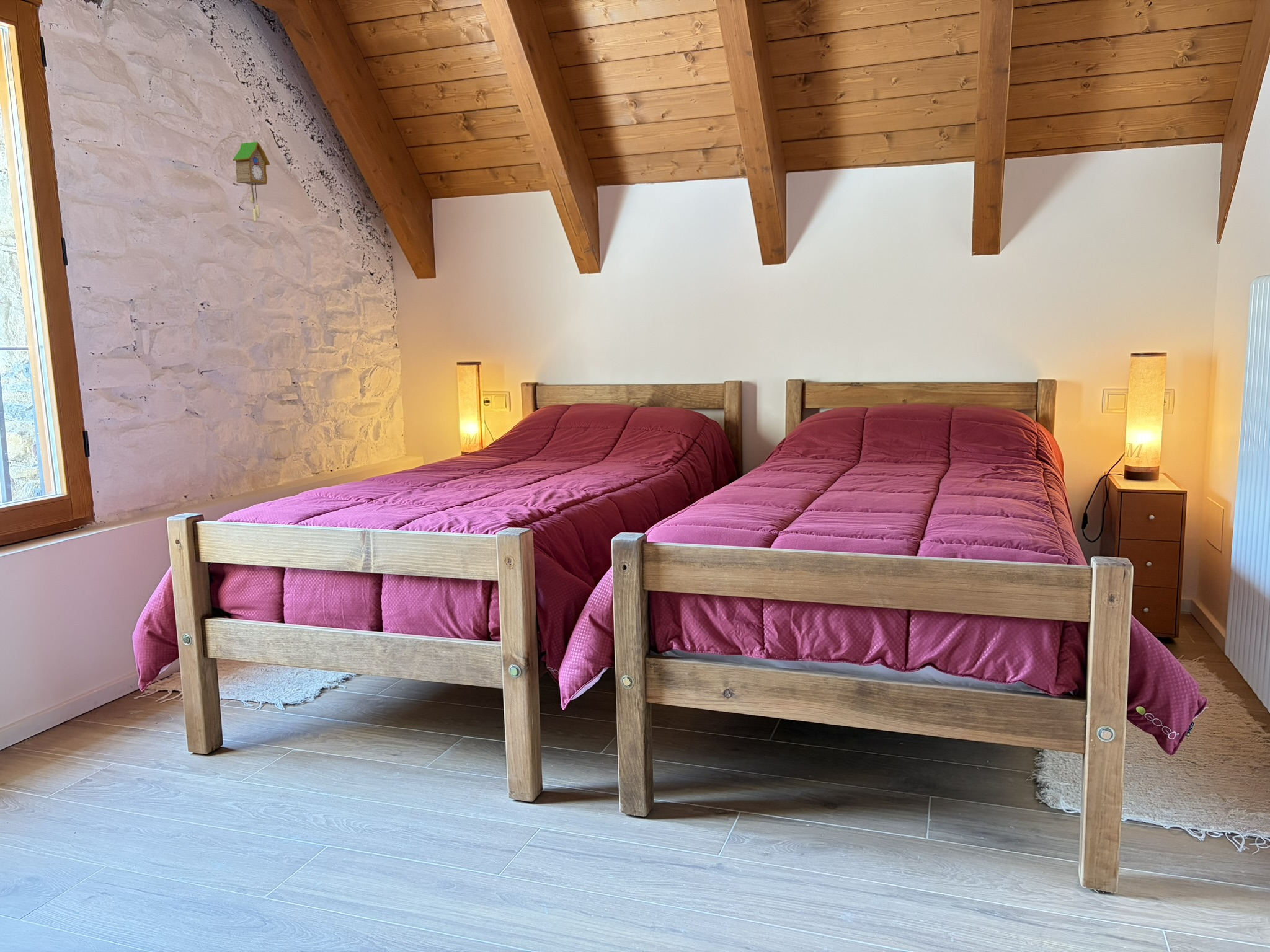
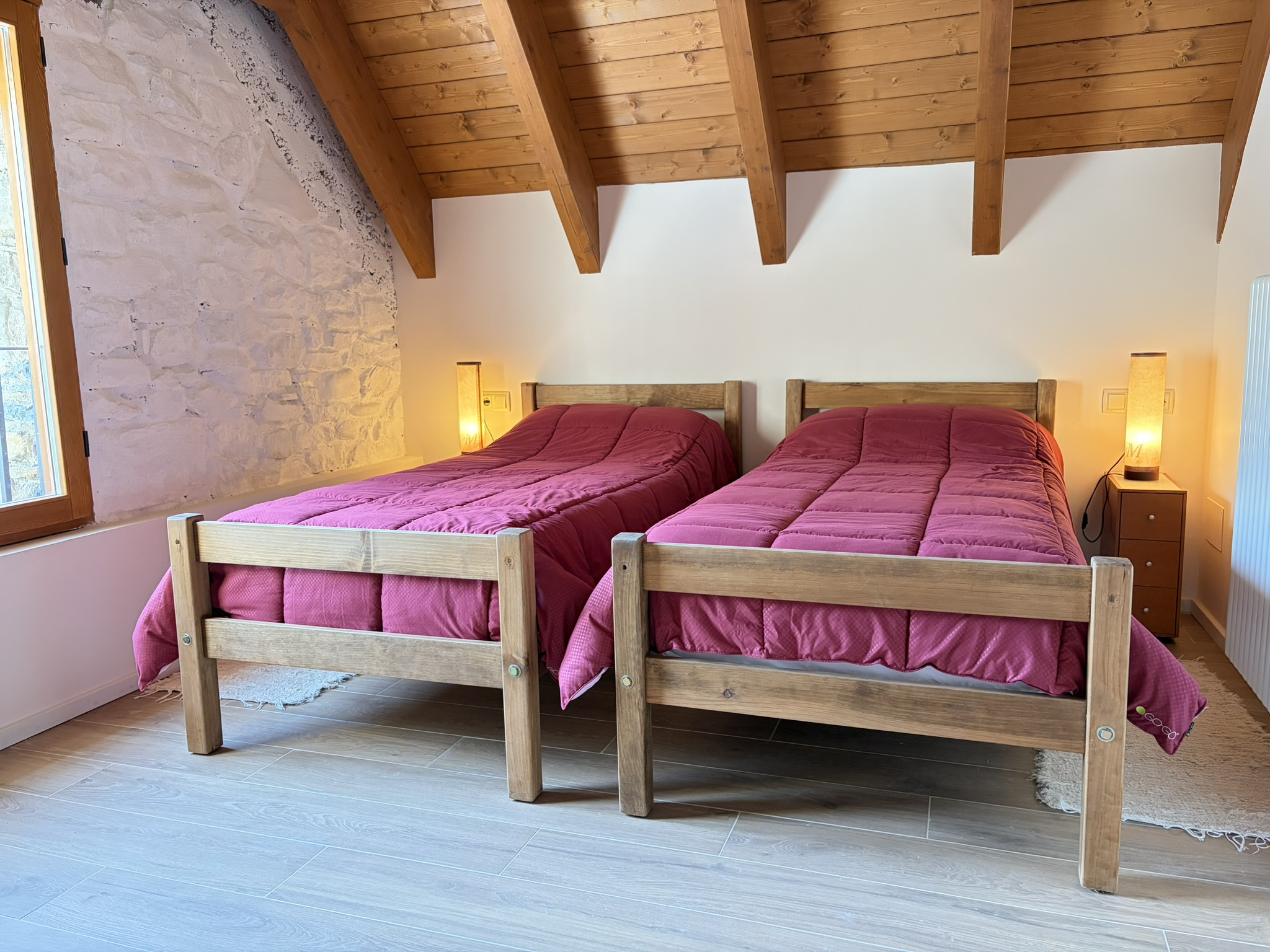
- cuckoo clock [233,141,270,223]
